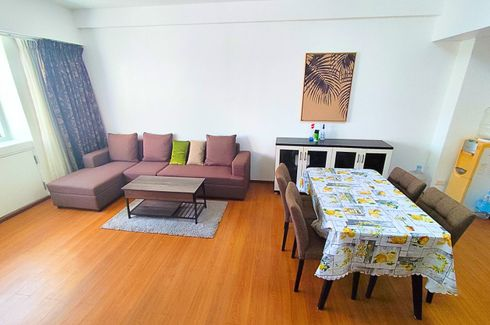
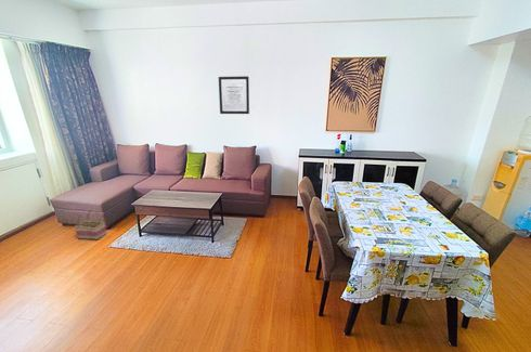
+ wall art [218,75,250,115]
+ basket [74,209,107,242]
